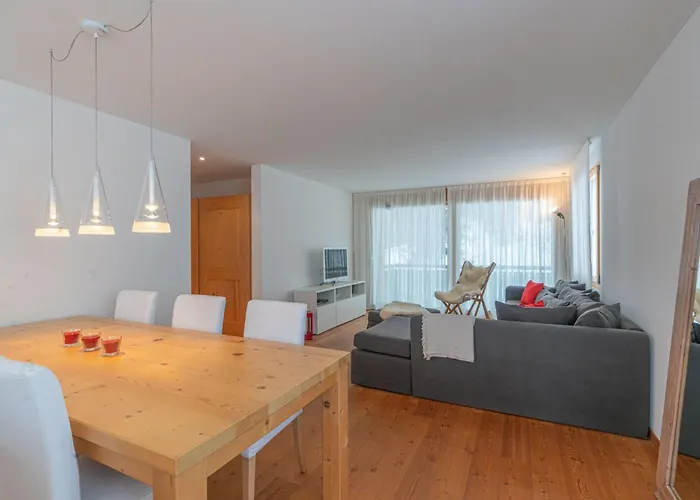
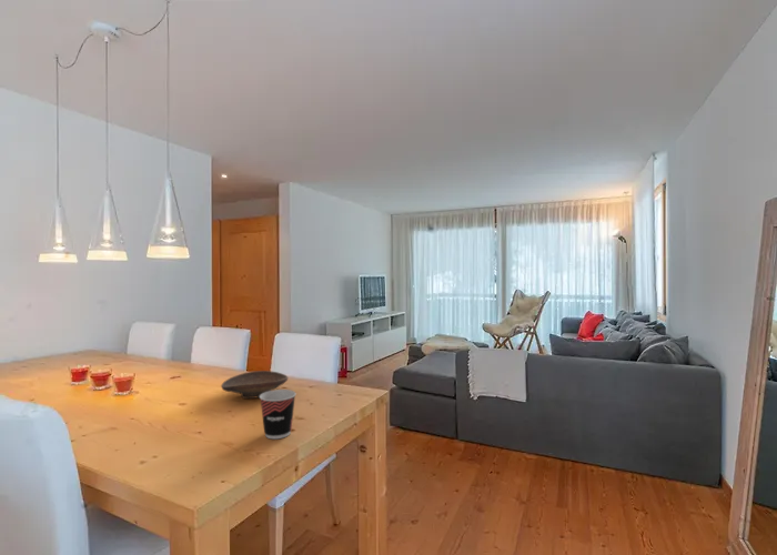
+ cup [259,389,297,440]
+ decorative bowl [220,370,289,400]
